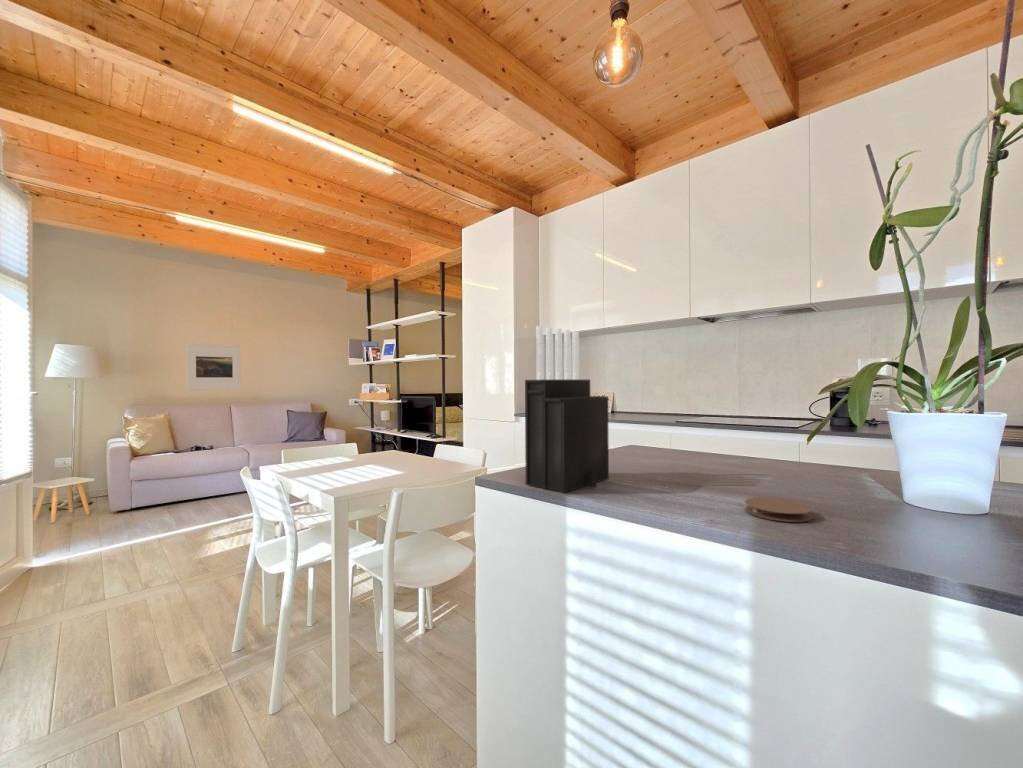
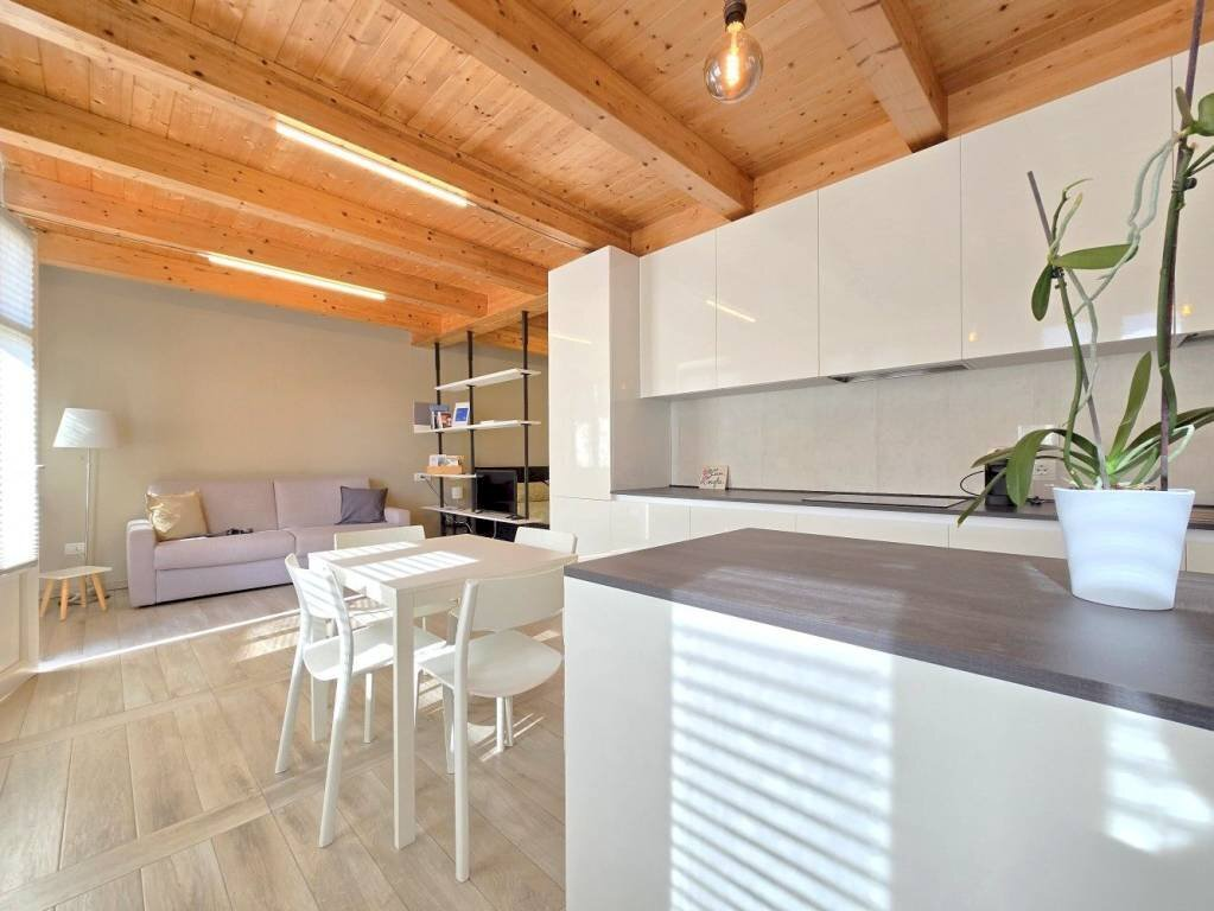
- coaster [744,496,814,523]
- knife block [524,325,610,494]
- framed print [186,343,242,391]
